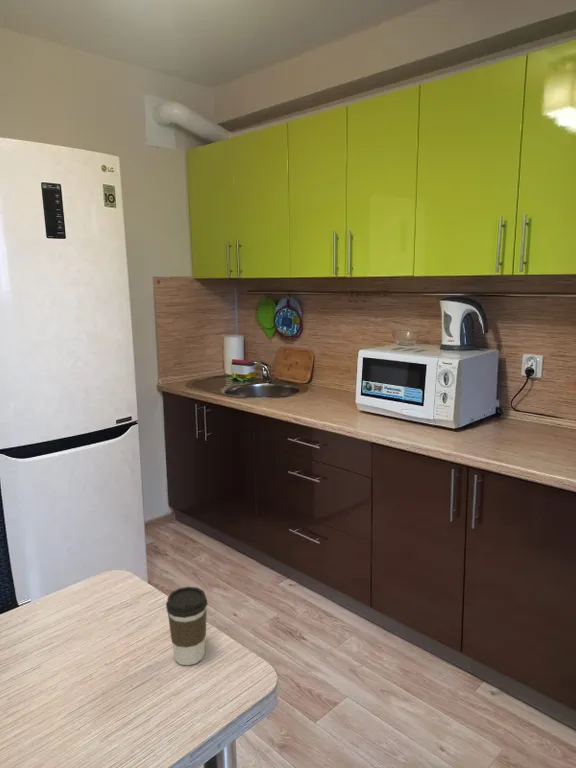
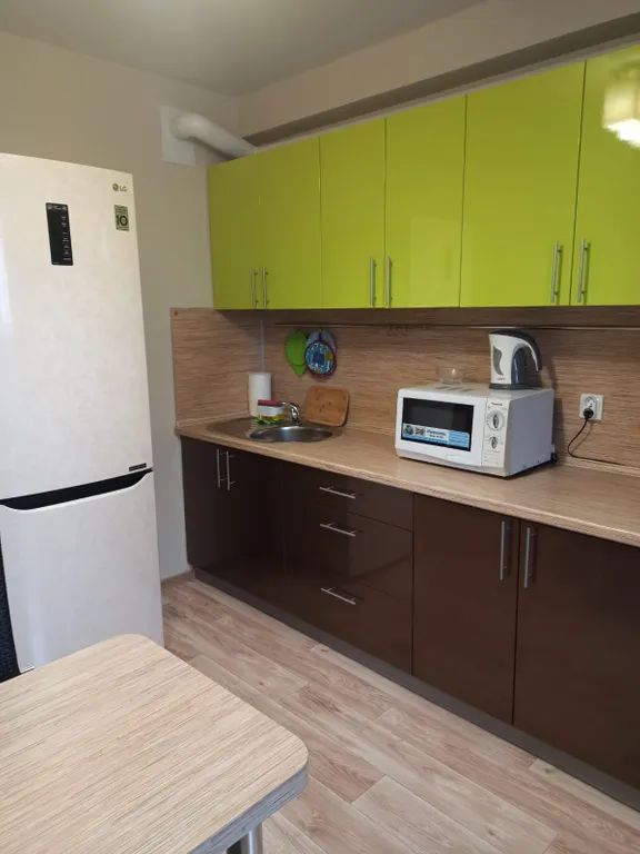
- coffee cup [165,586,209,666]
